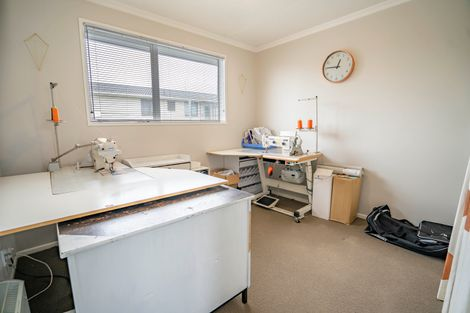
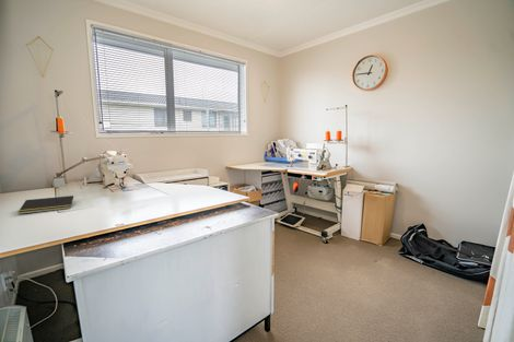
+ notepad [17,194,74,215]
